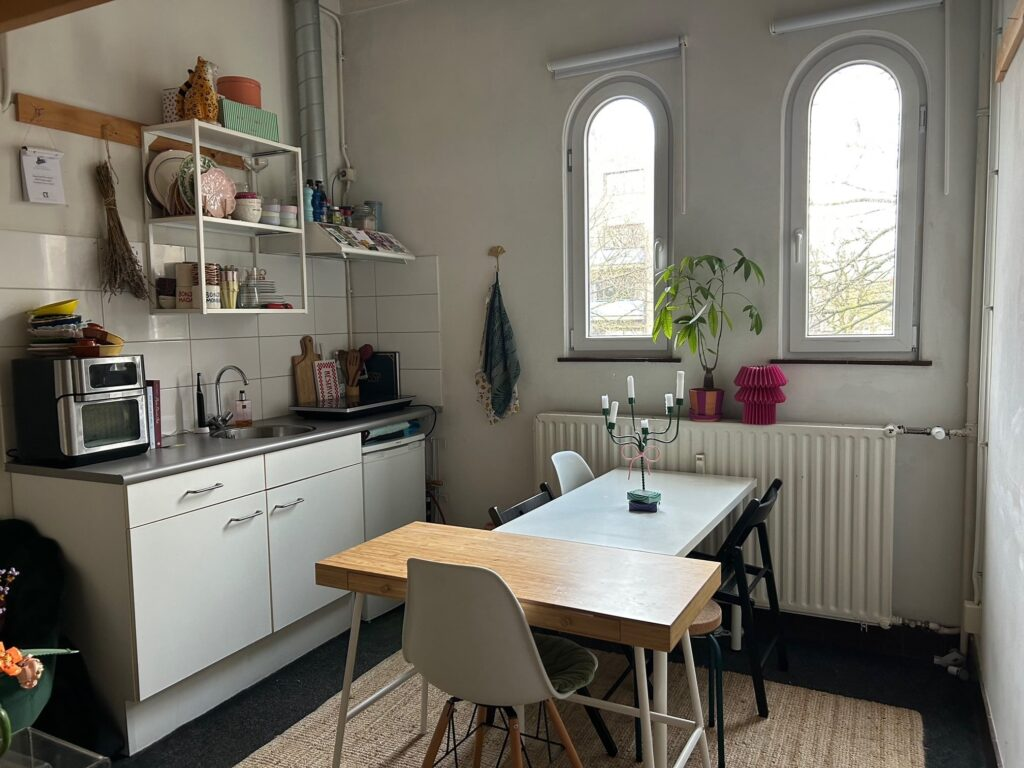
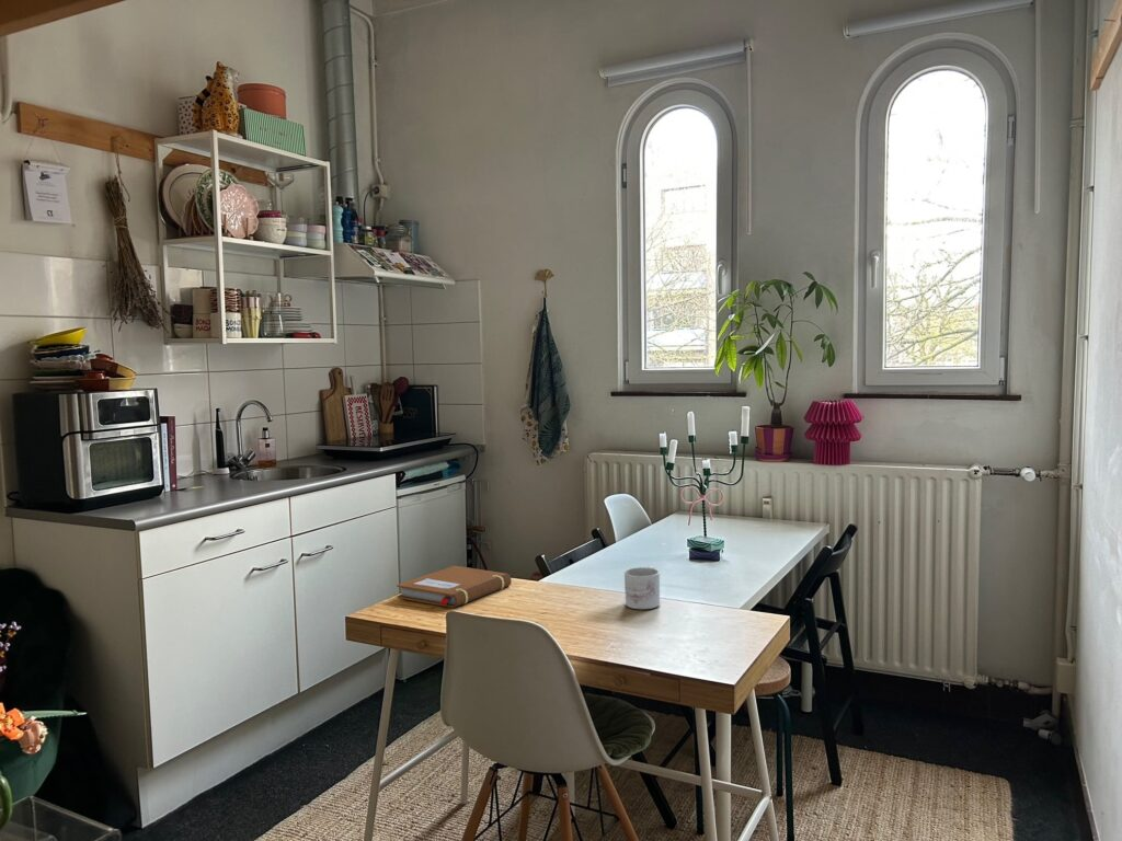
+ notebook [396,565,513,609]
+ mug [623,565,661,610]
